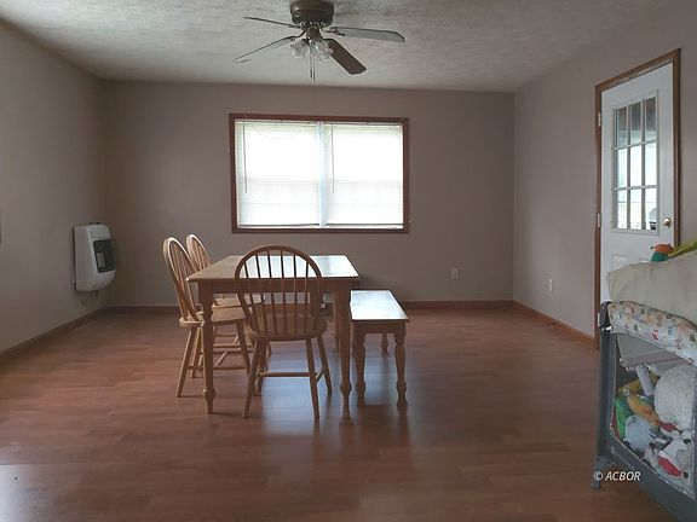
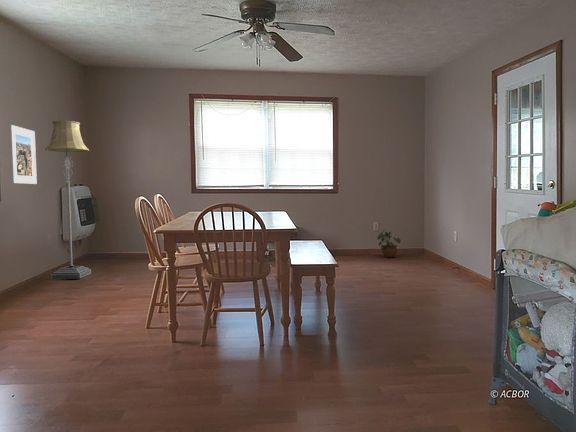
+ floor lamp [44,120,92,280]
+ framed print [8,124,38,185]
+ potted plant [376,230,402,258]
